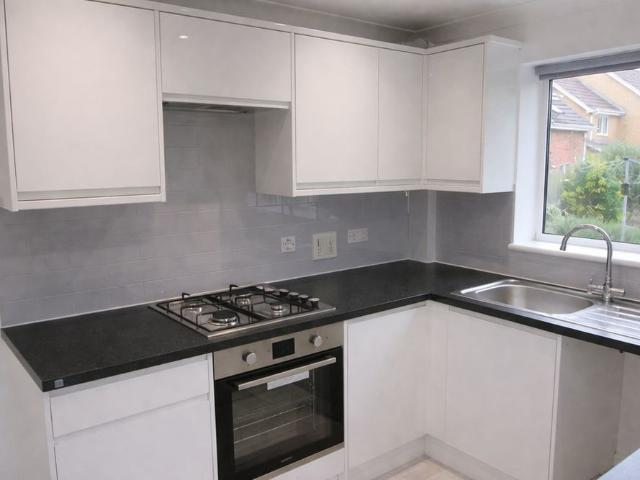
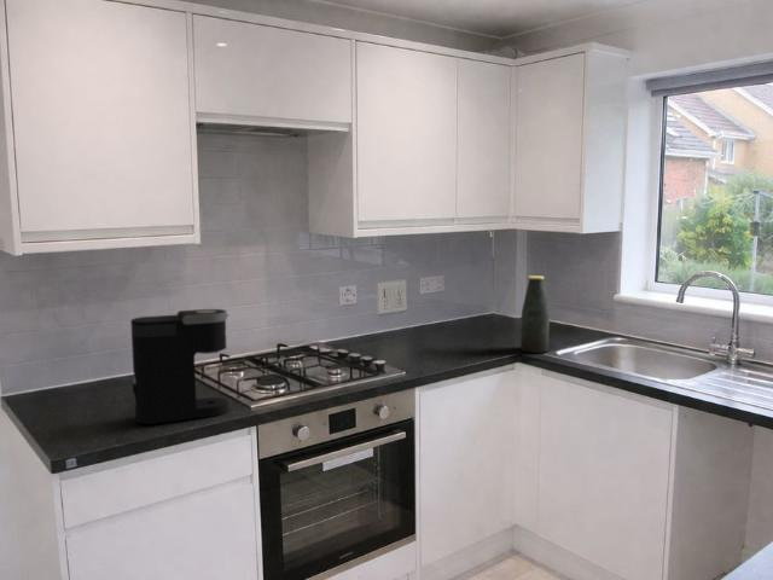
+ bottle [519,274,551,354]
+ coffee maker [129,308,229,425]
